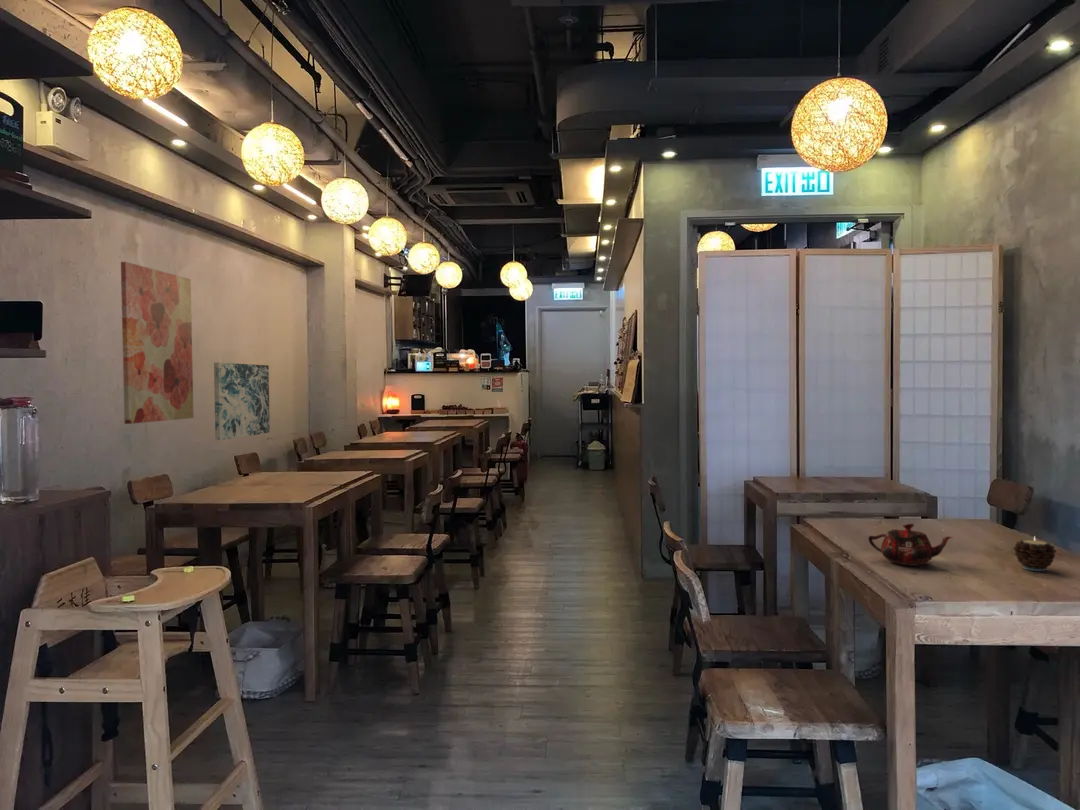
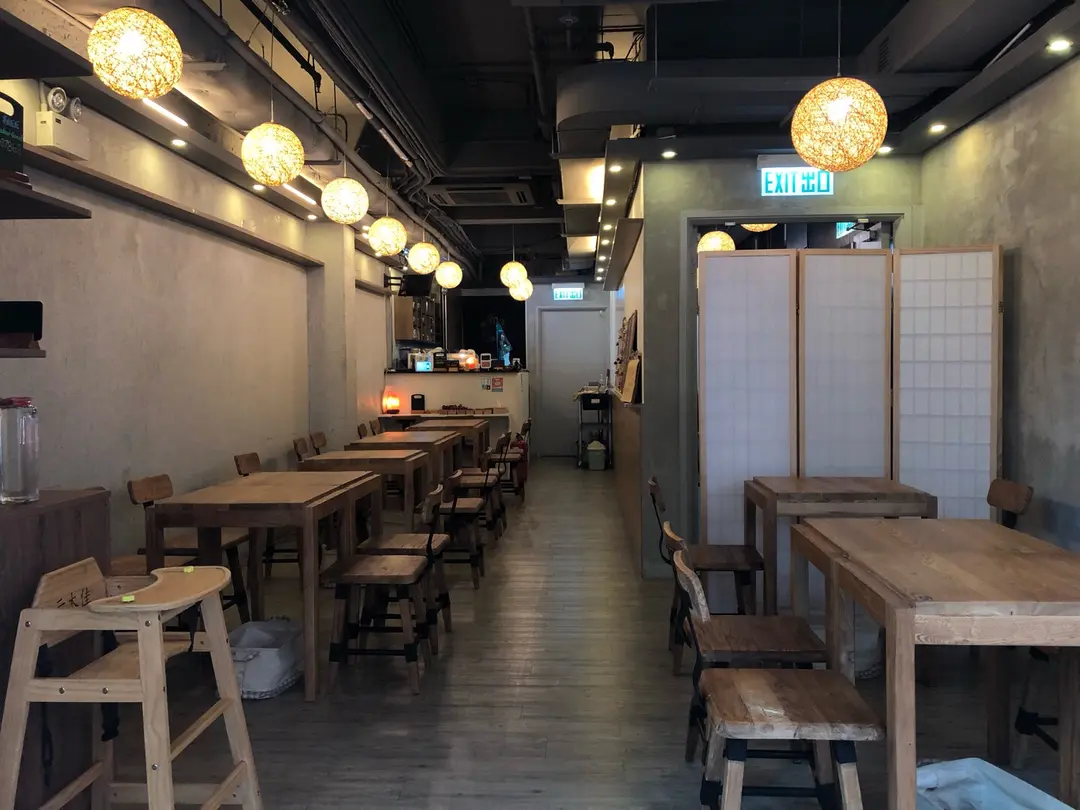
- wall art [120,261,195,425]
- candle [1013,536,1058,572]
- wall art [213,362,271,441]
- teapot [867,523,954,567]
